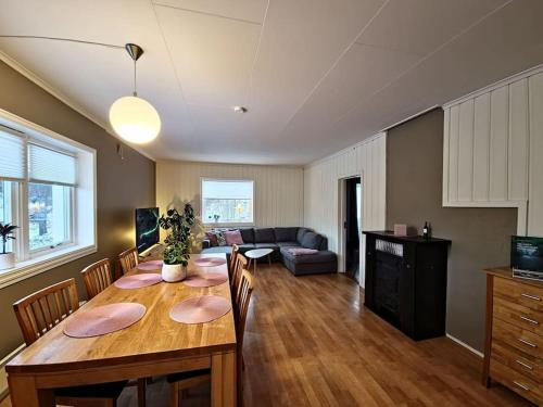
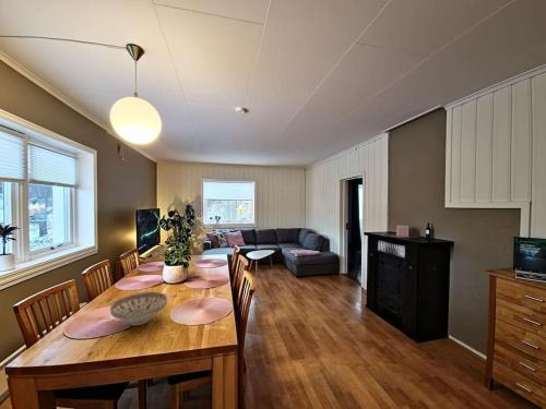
+ decorative bowl [109,291,168,326]
